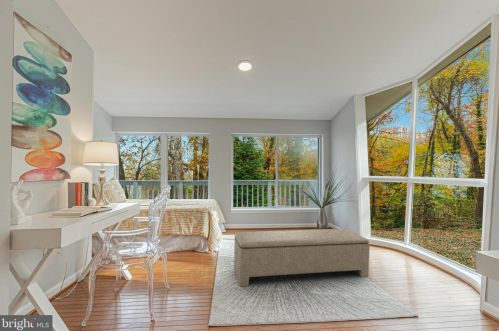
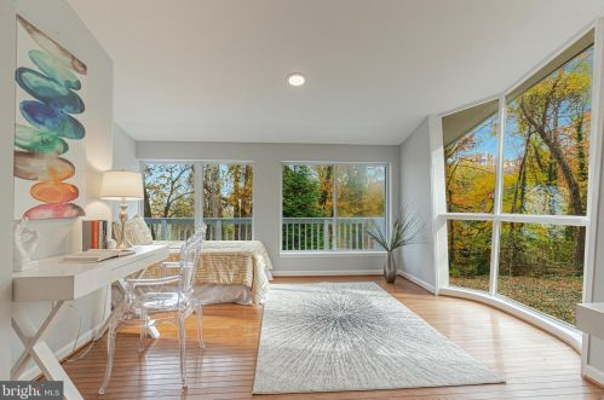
- bench [233,228,370,287]
